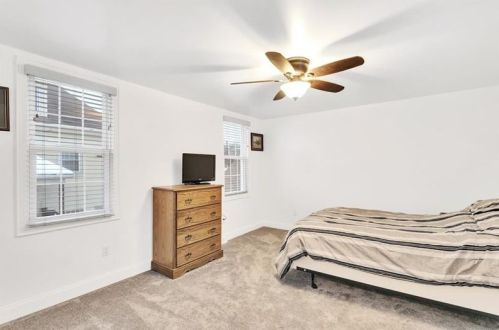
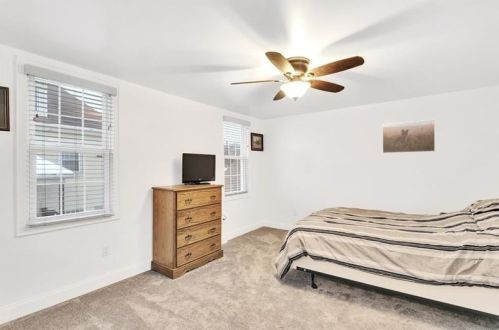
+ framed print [381,119,436,154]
